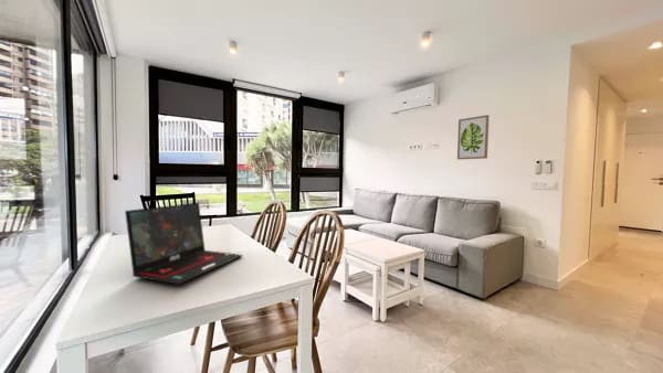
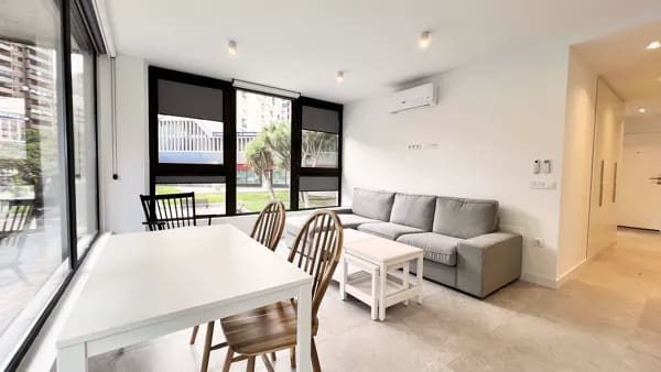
- wall art [456,114,491,160]
- laptop [124,202,243,286]
